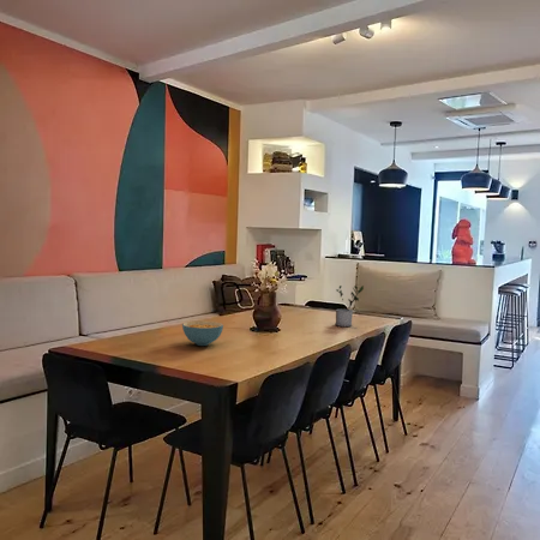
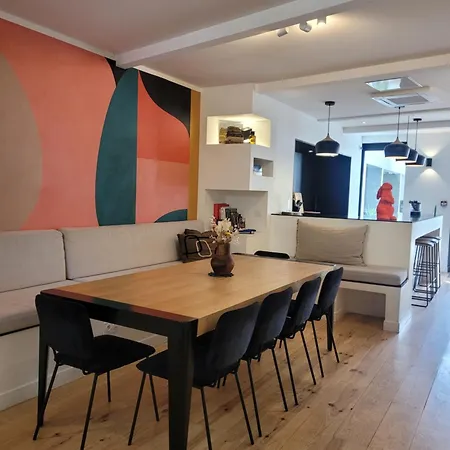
- potted plant [335,284,365,328]
- cereal bowl [181,320,224,347]
